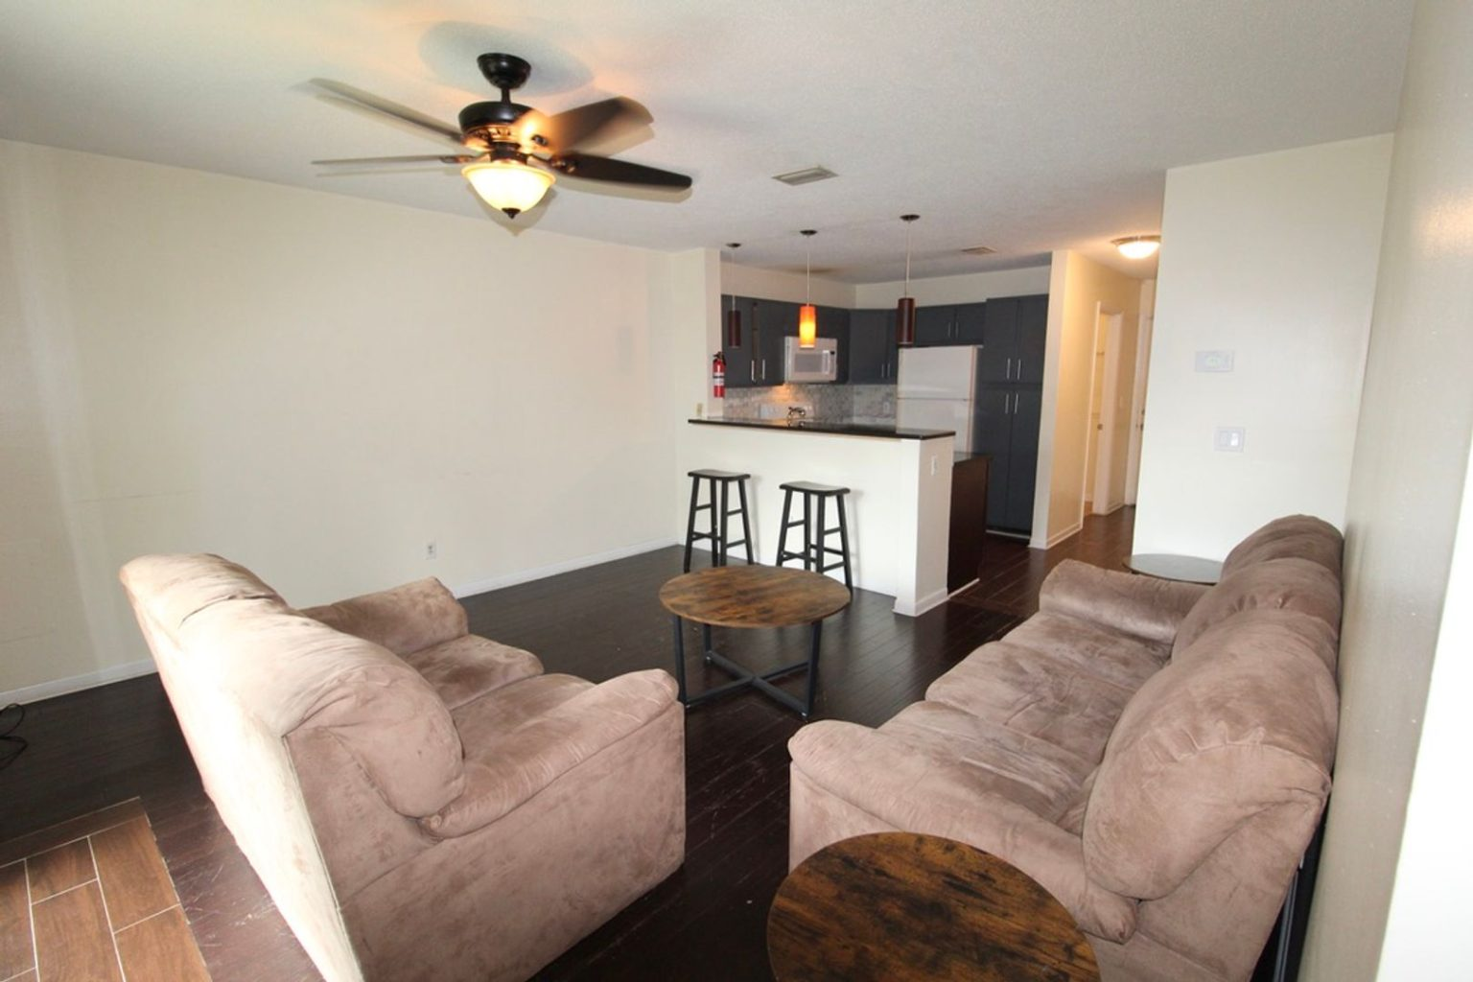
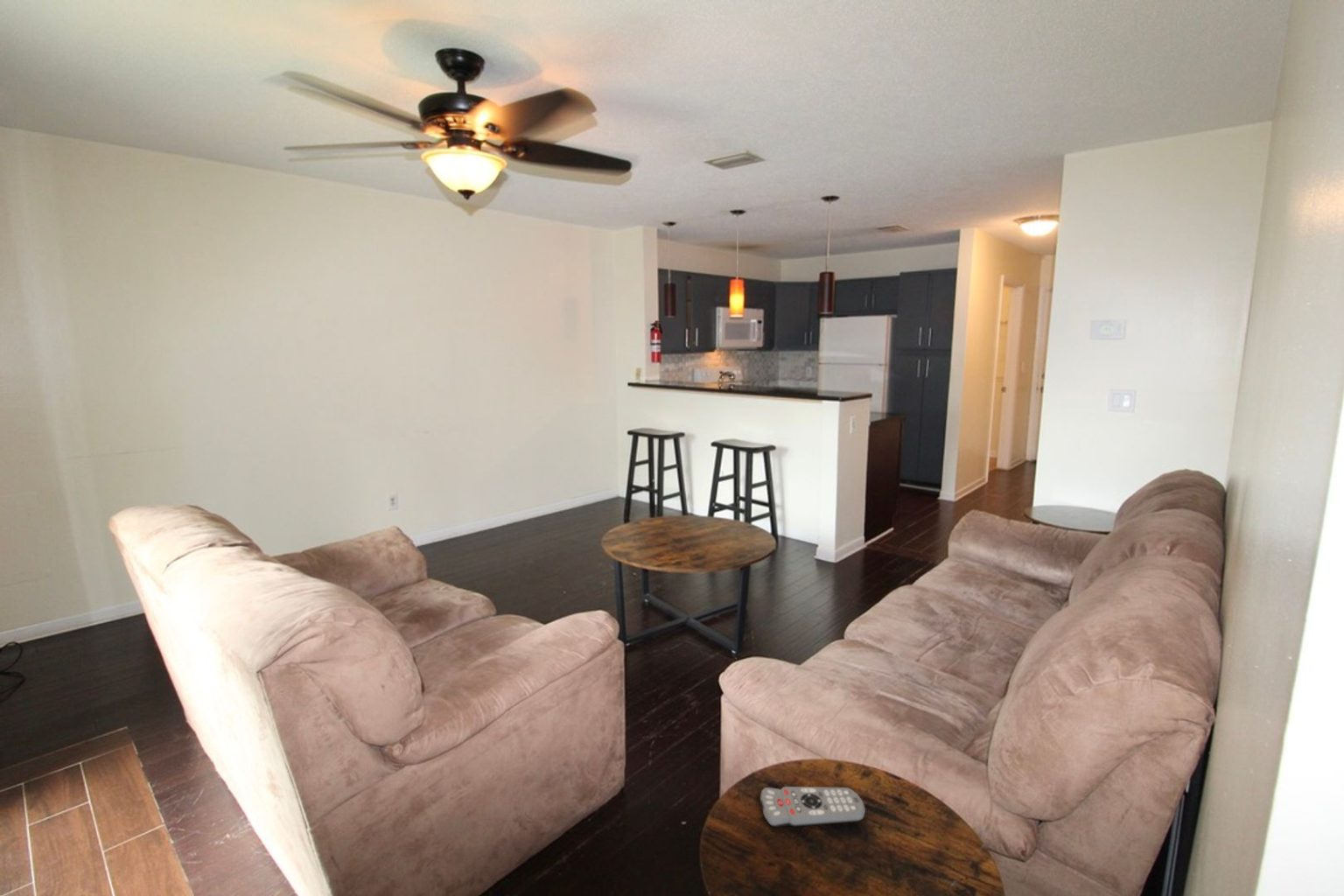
+ remote control [760,786,866,828]
